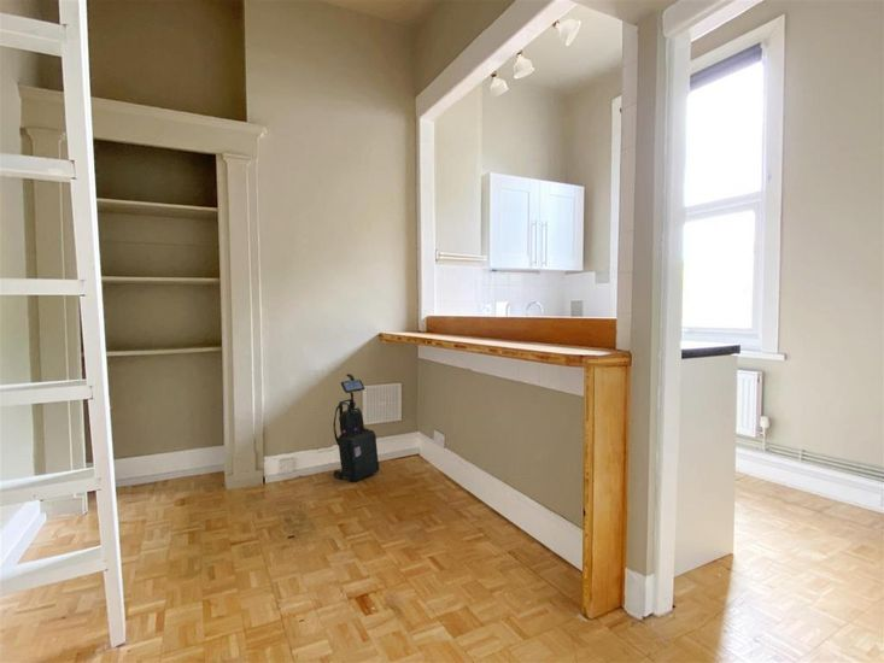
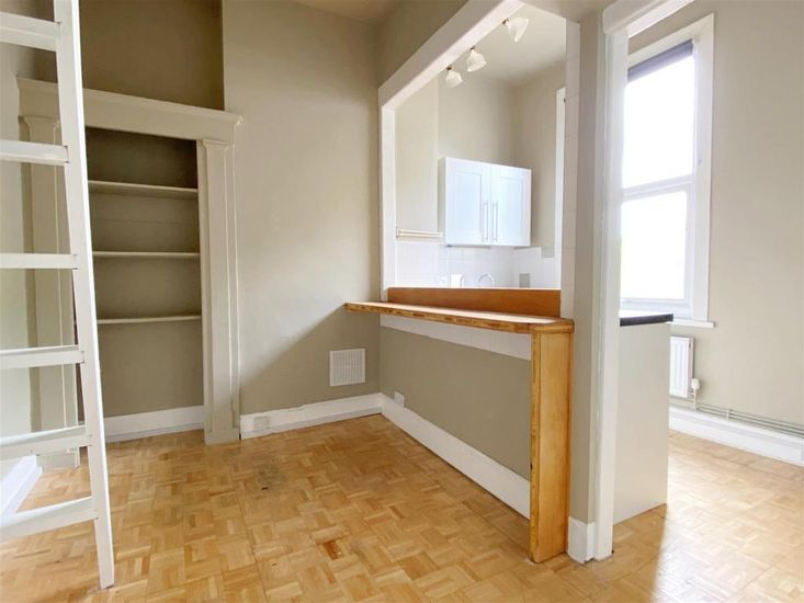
- vacuum cleaner [332,372,380,483]
